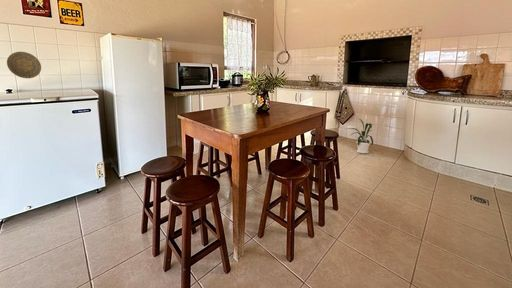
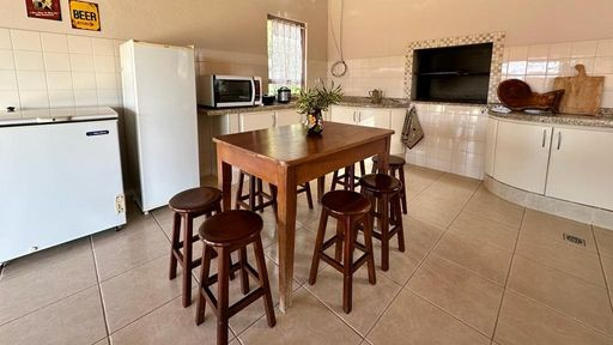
- house plant [344,117,374,154]
- decorative plate [6,51,42,79]
